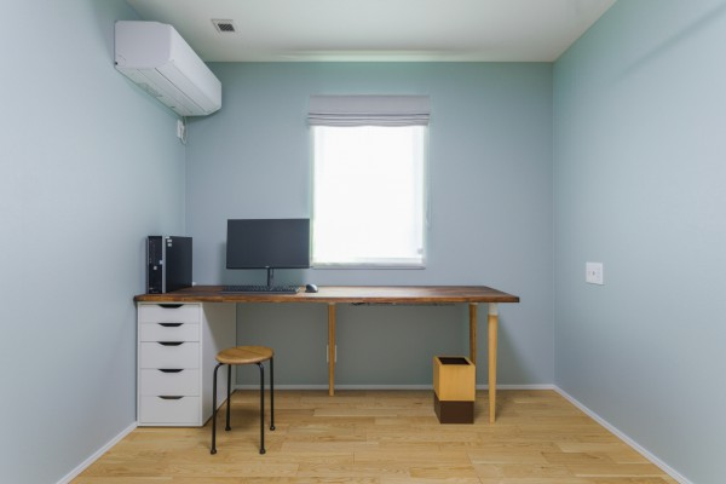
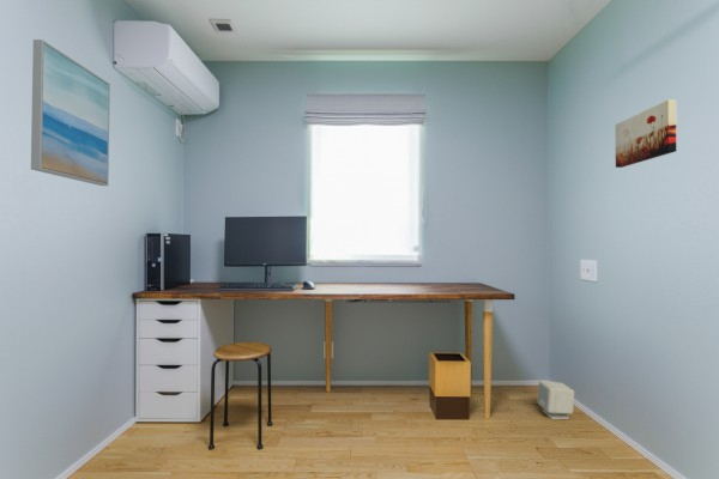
+ wall art [30,38,111,187]
+ speaker [537,380,575,420]
+ wall art [615,98,677,169]
